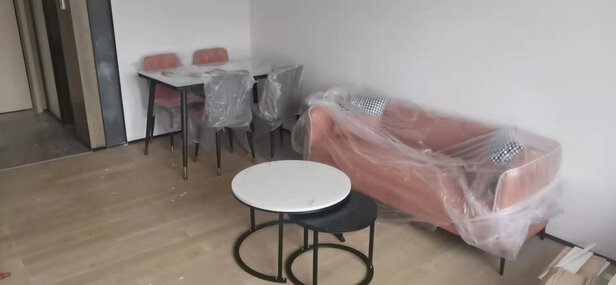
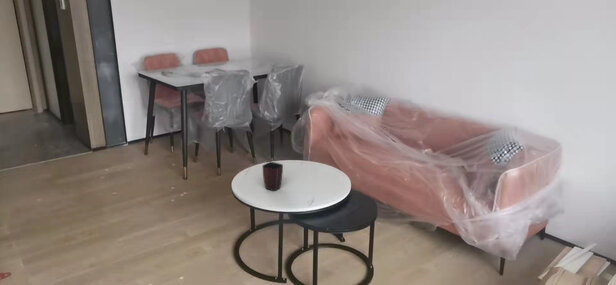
+ mug [261,161,284,192]
